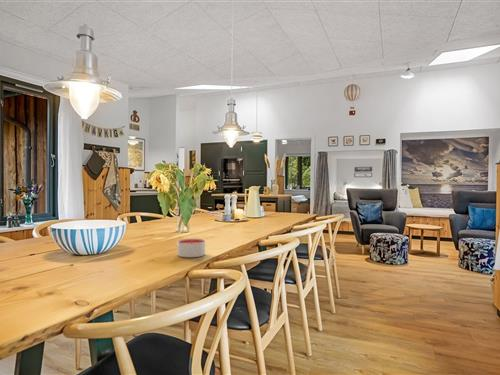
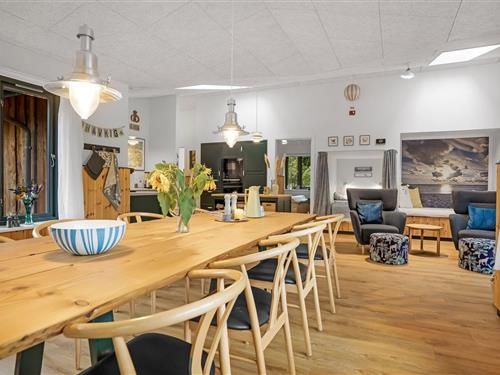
- candle [177,238,206,258]
